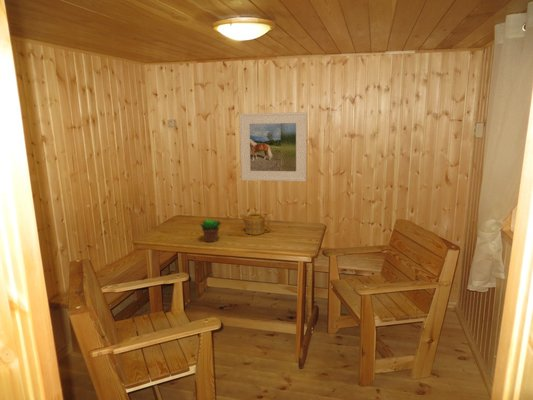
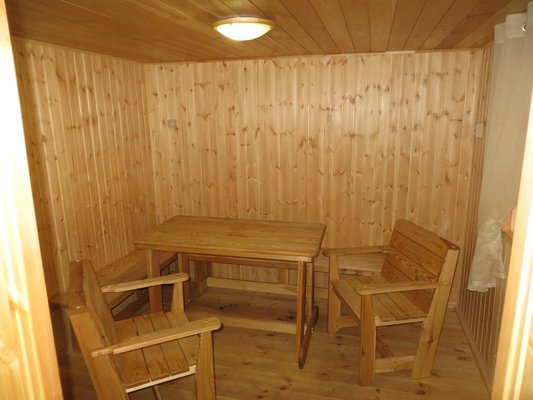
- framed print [239,111,307,182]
- teapot [239,213,270,236]
- succulent plant [199,218,222,243]
